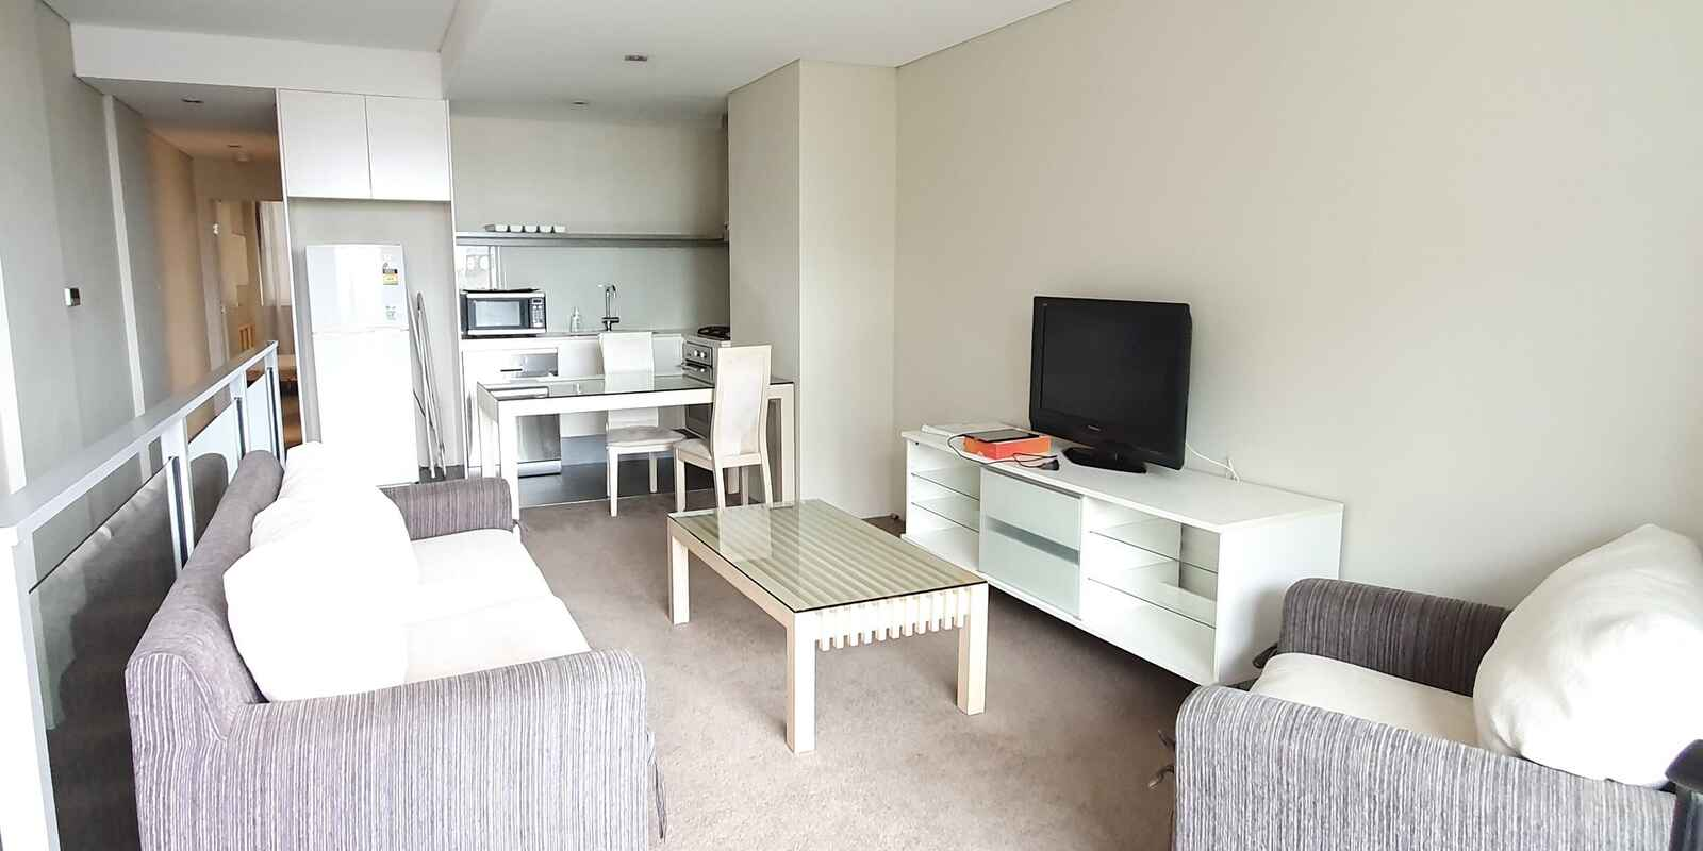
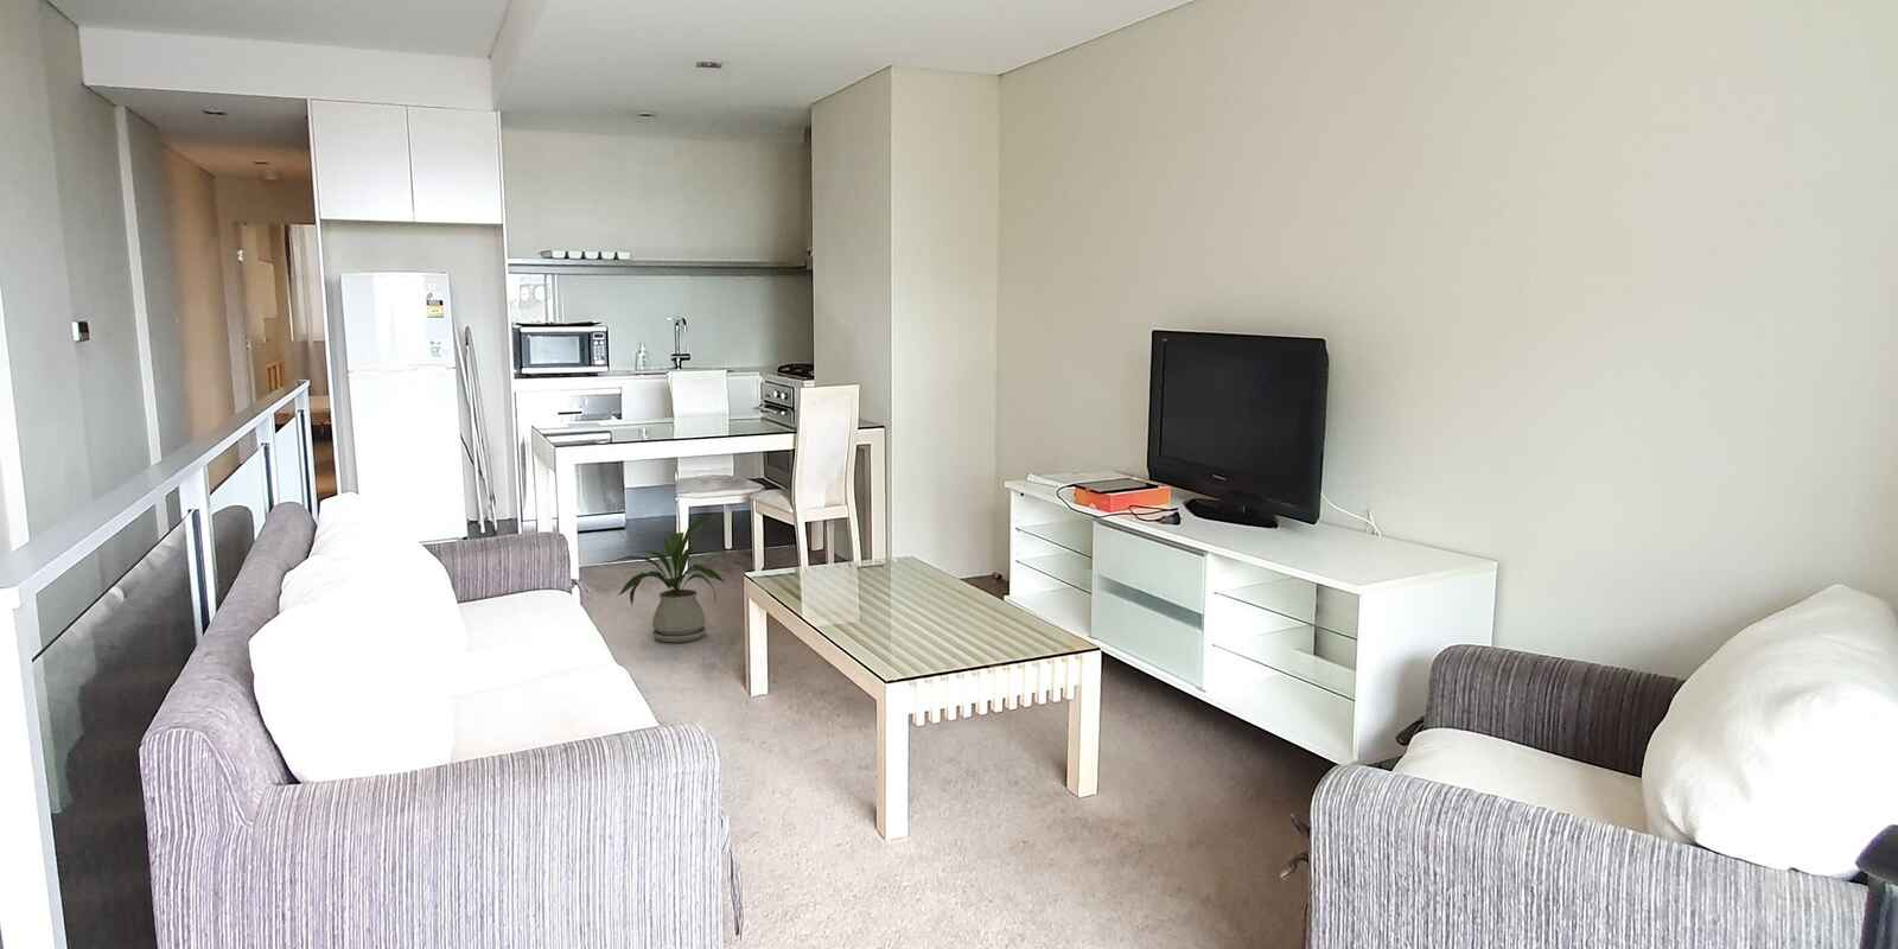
+ house plant [603,514,727,644]
